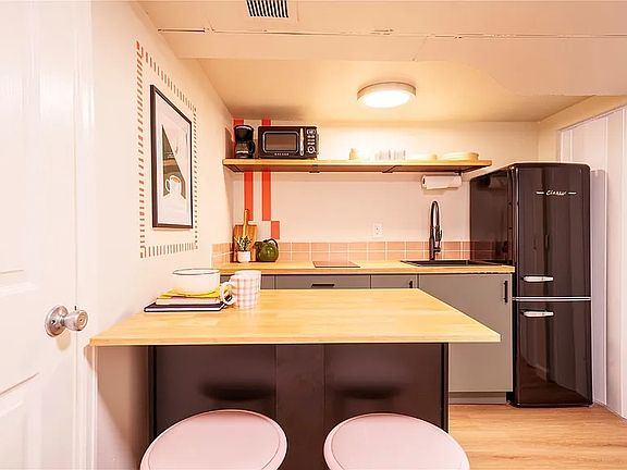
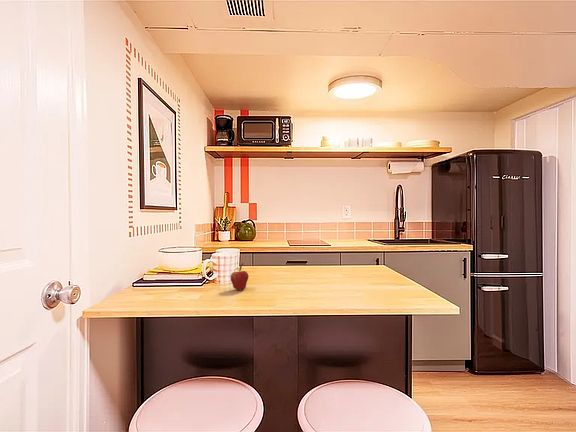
+ fruit [229,262,250,291]
